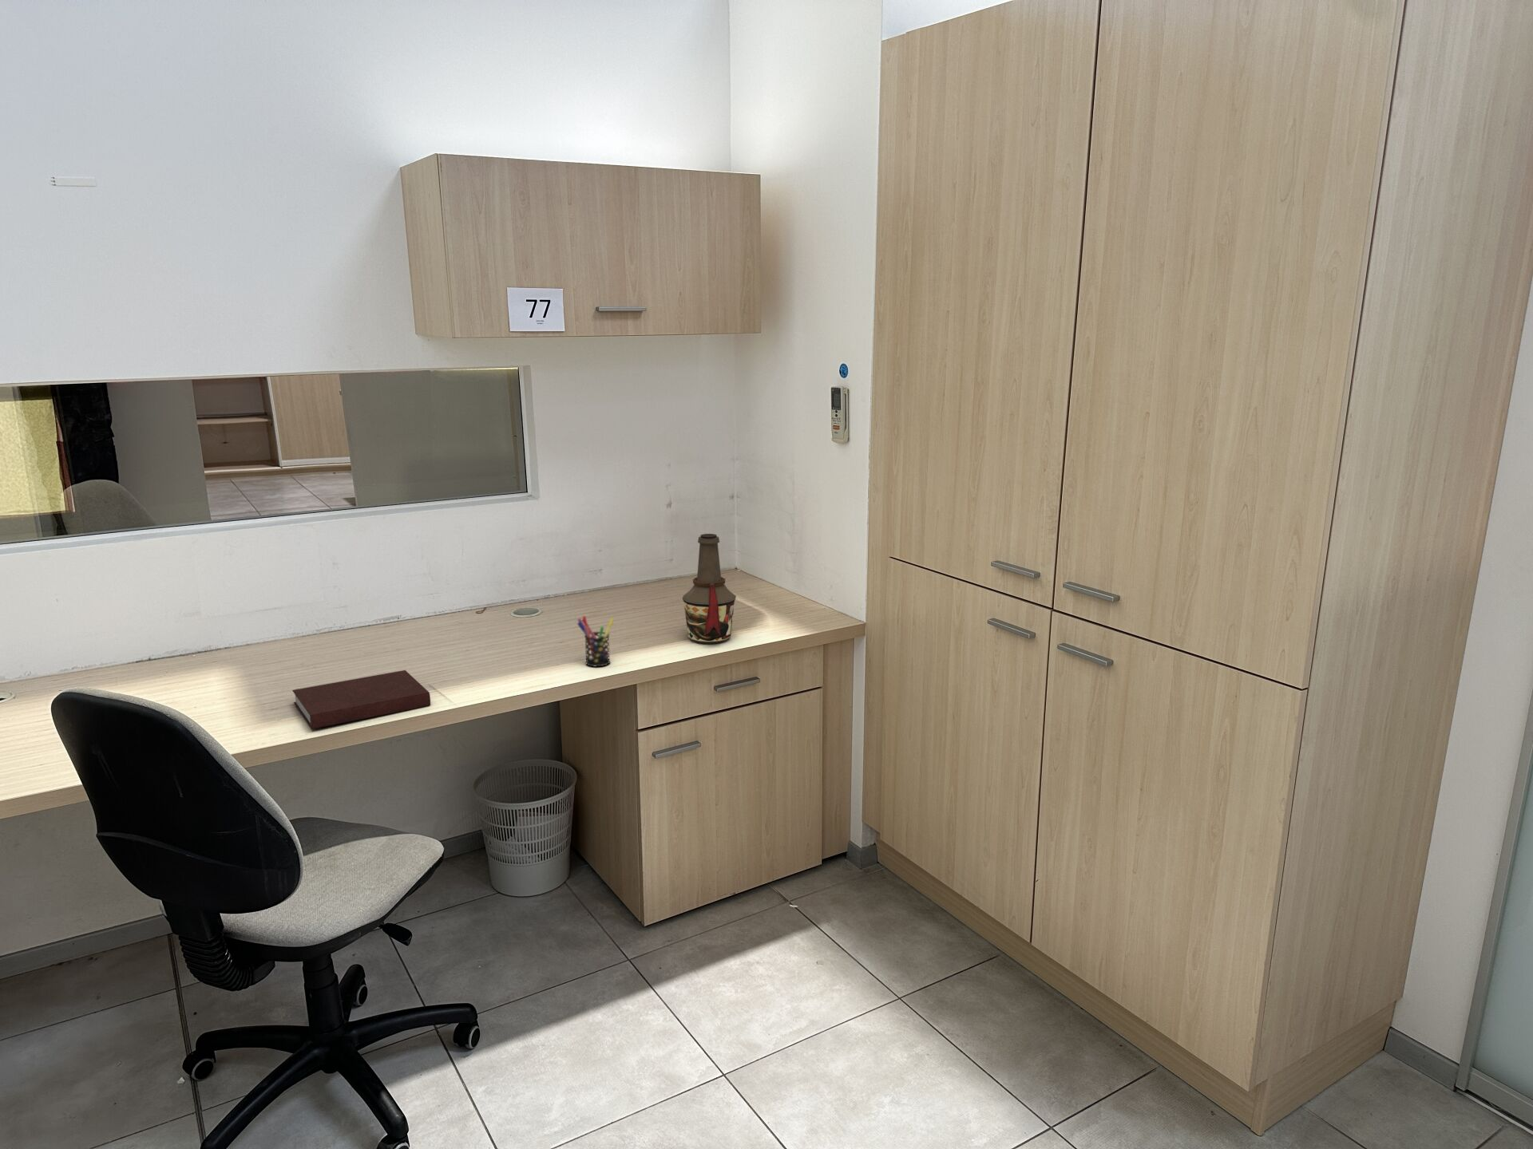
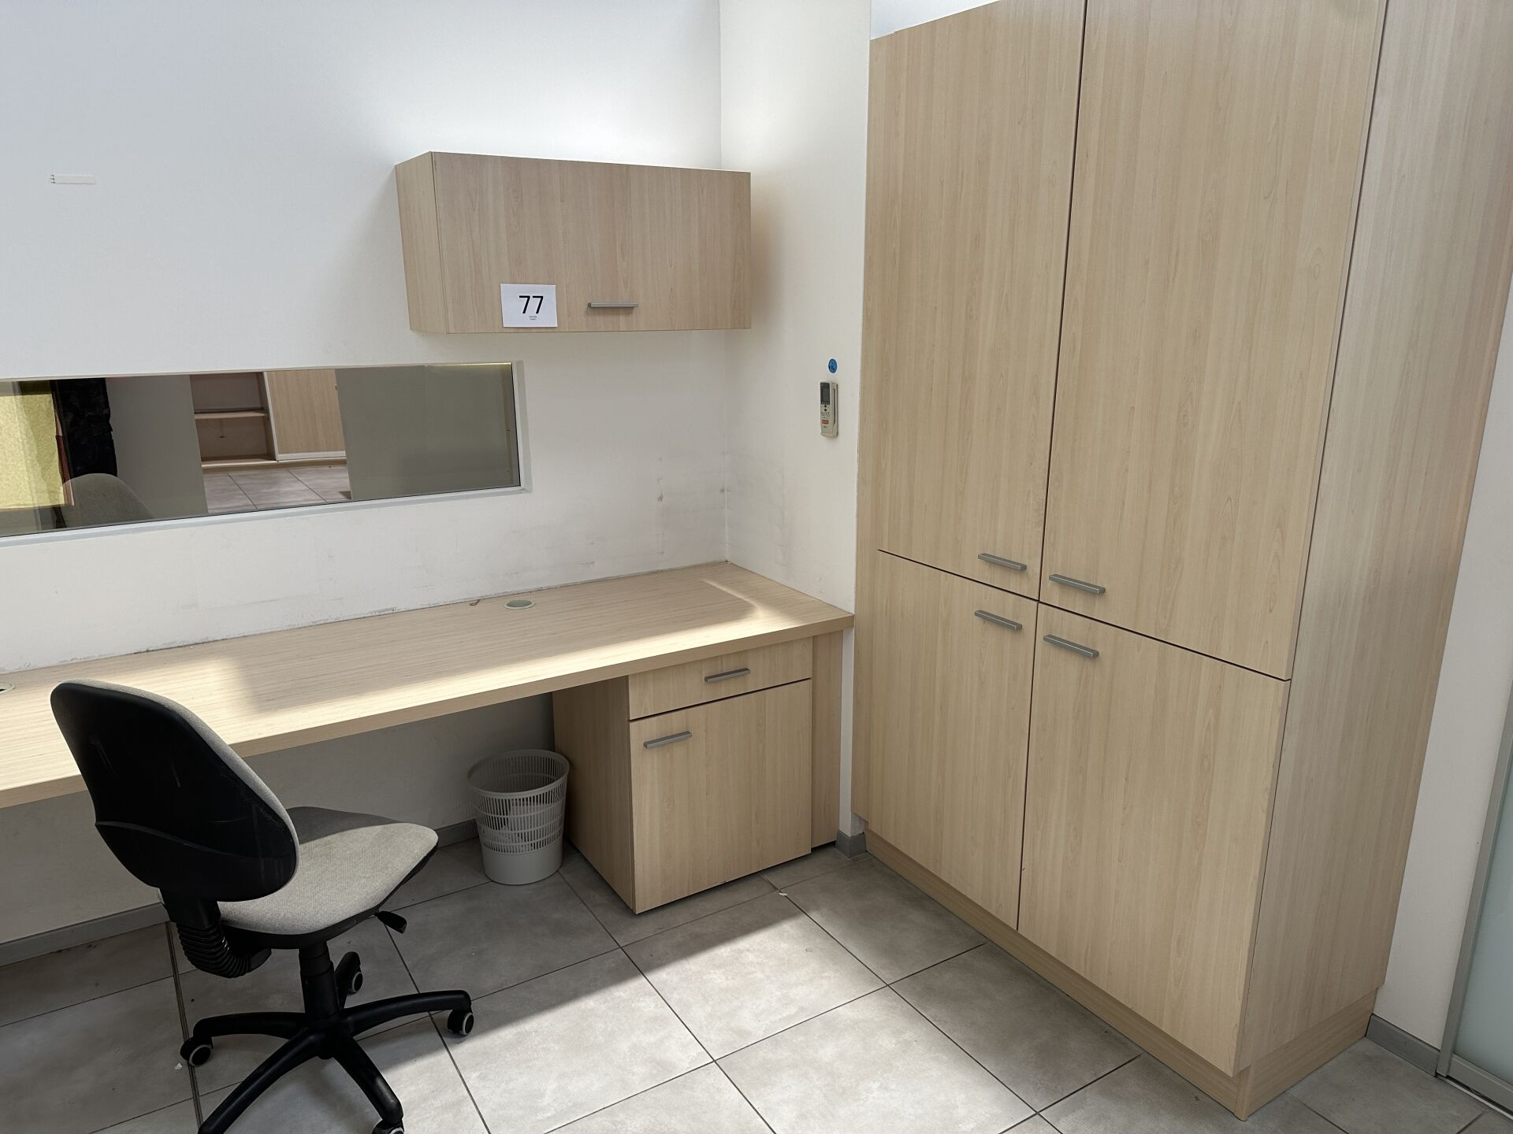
- notebook [291,670,431,729]
- bottle [682,533,738,645]
- pen holder [577,616,614,667]
